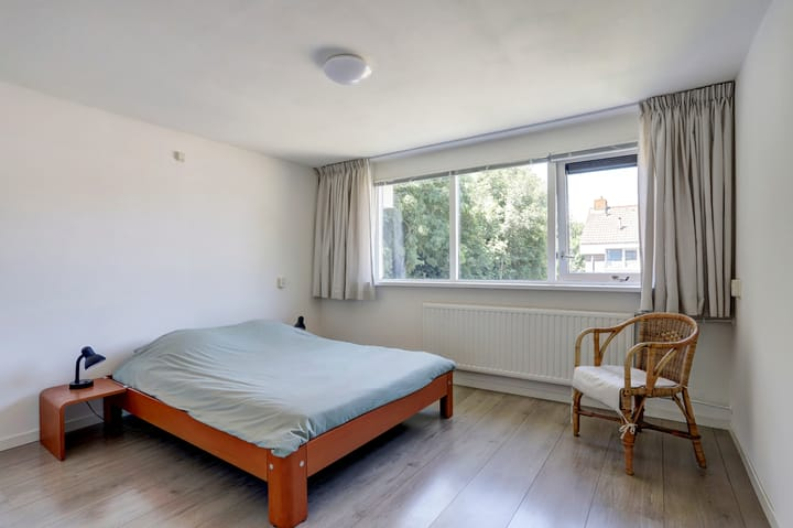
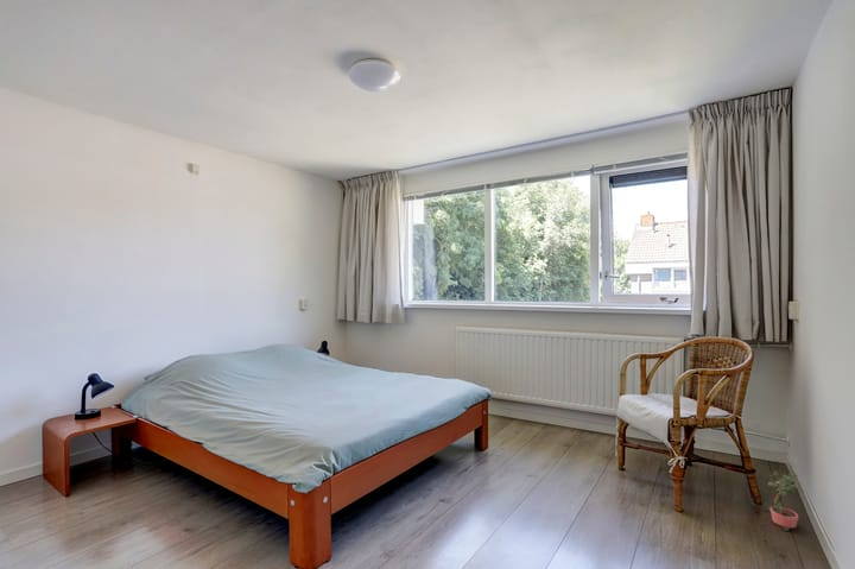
+ potted plant [766,470,799,532]
